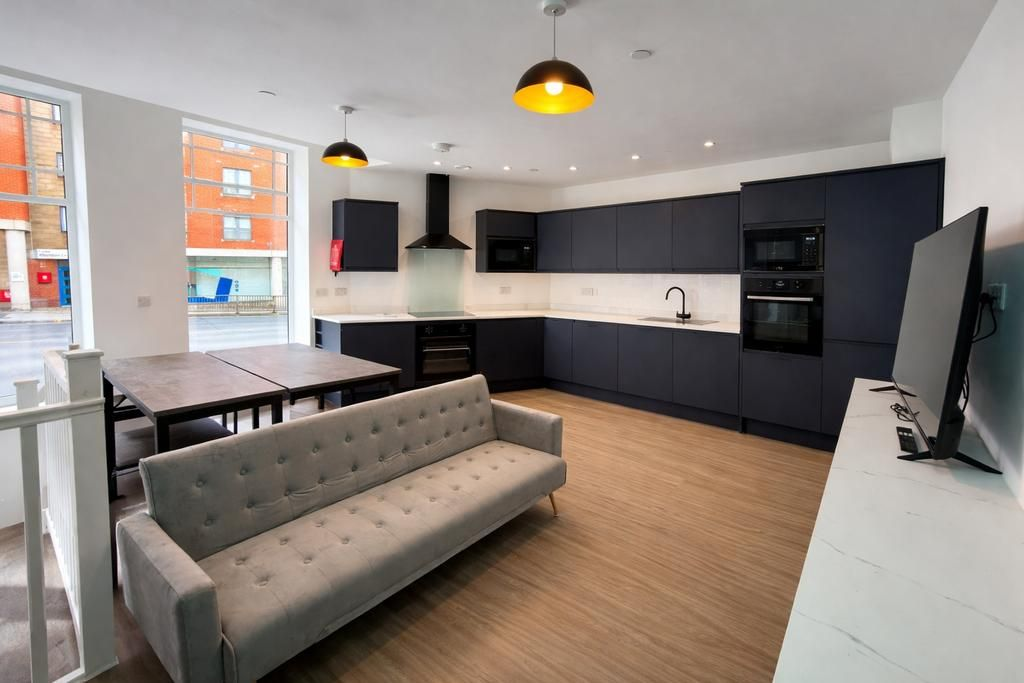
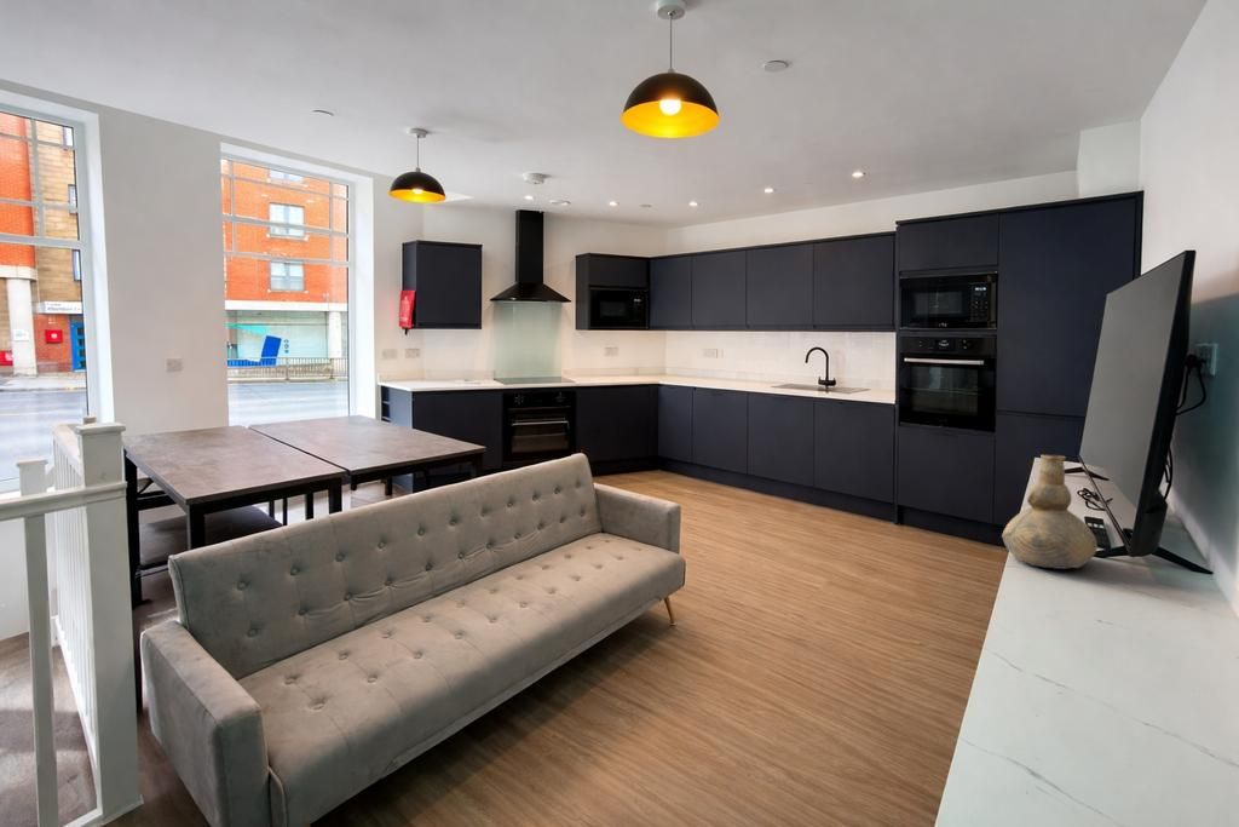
+ vase [1001,453,1099,570]
